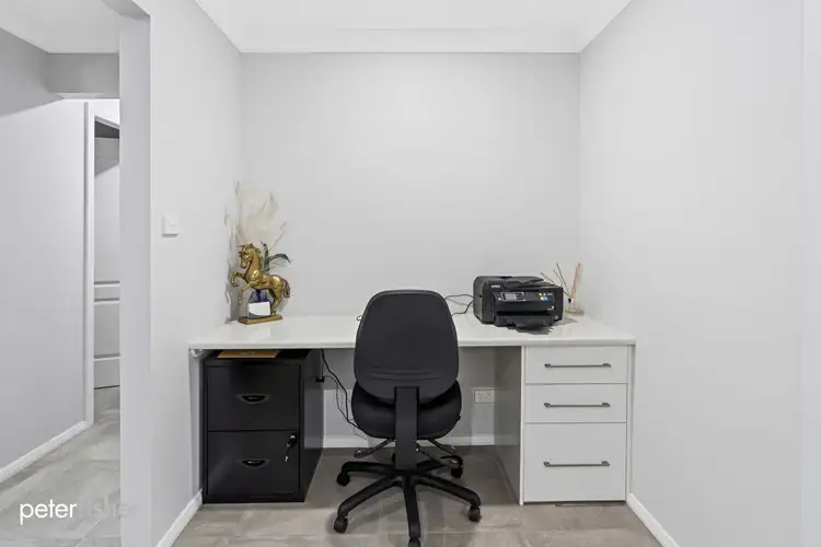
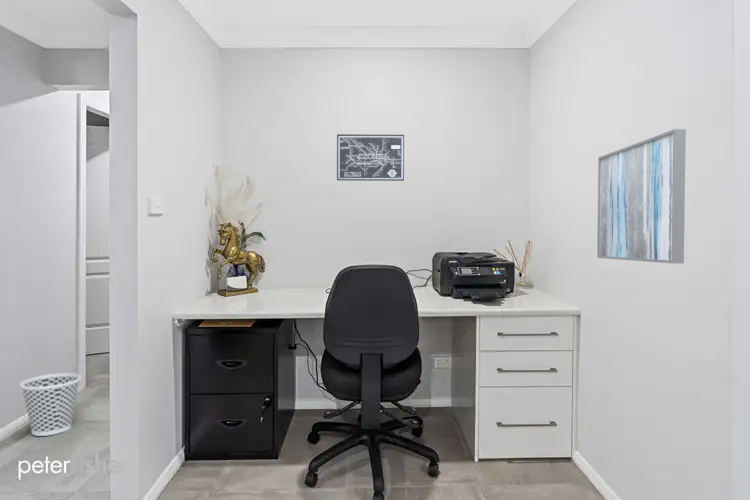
+ wall art [596,128,687,264]
+ wall art [336,133,405,182]
+ wastebasket [19,372,82,437]
